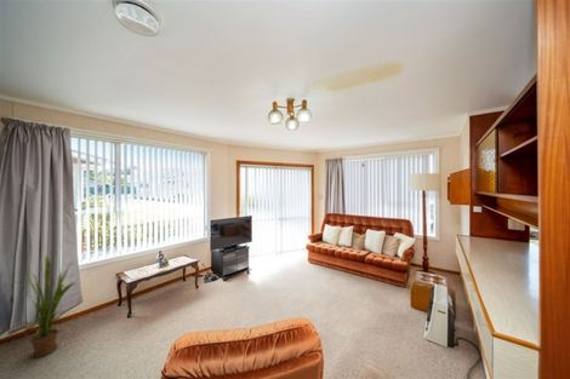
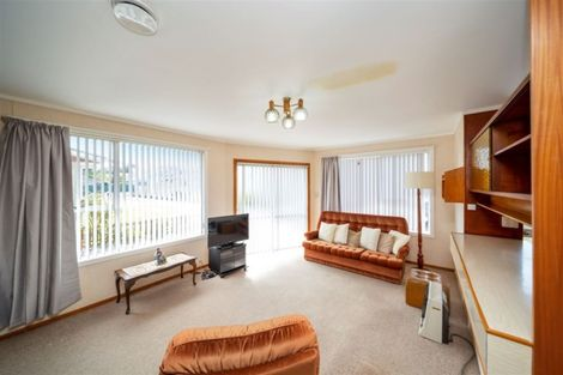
- house plant [7,254,78,358]
